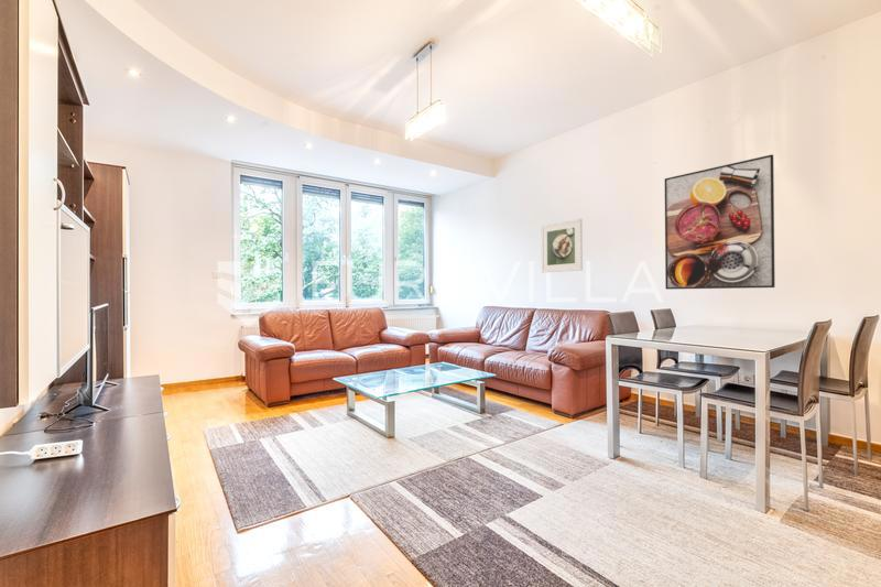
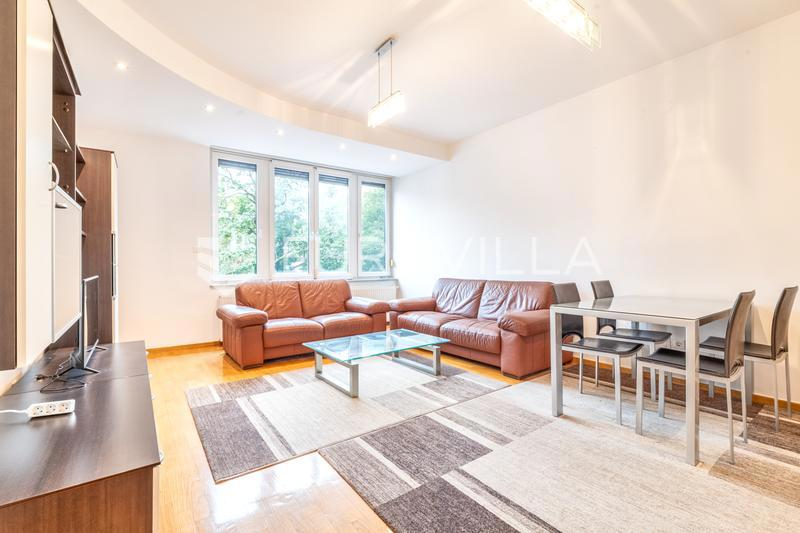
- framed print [540,218,584,274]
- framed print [664,153,776,291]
